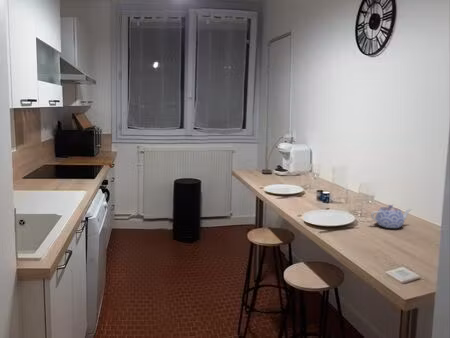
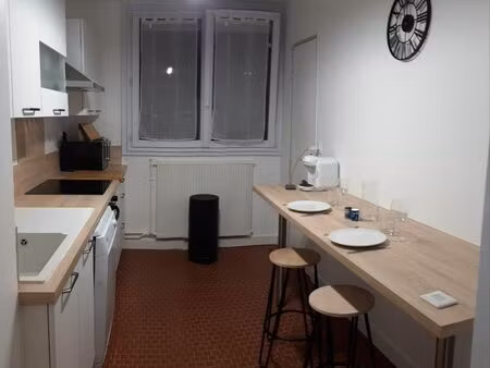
- teapot [370,204,412,229]
